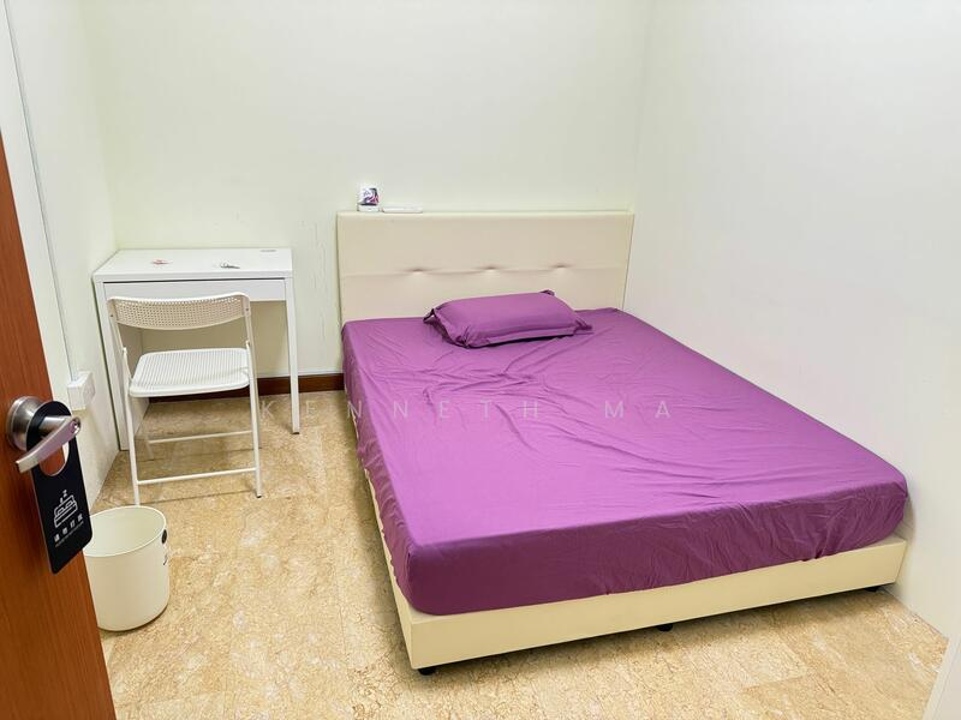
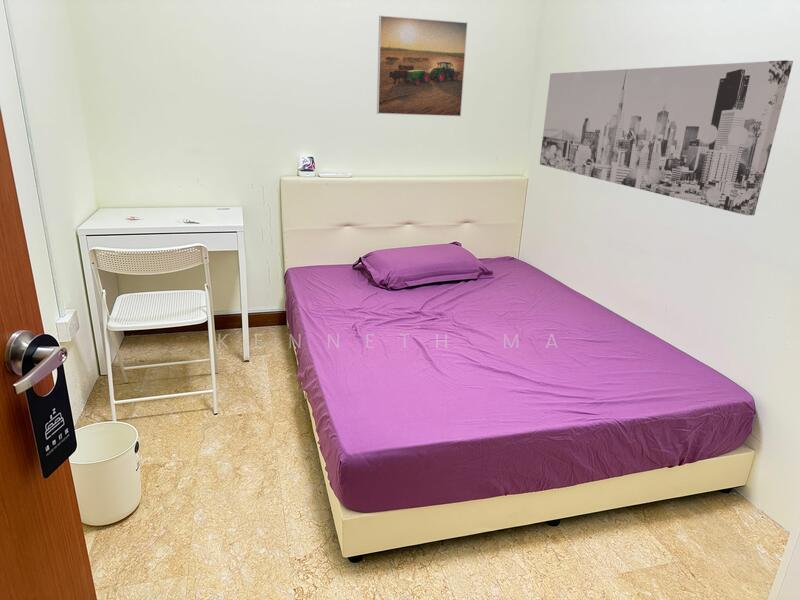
+ wall art [539,59,794,216]
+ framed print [376,15,469,117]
